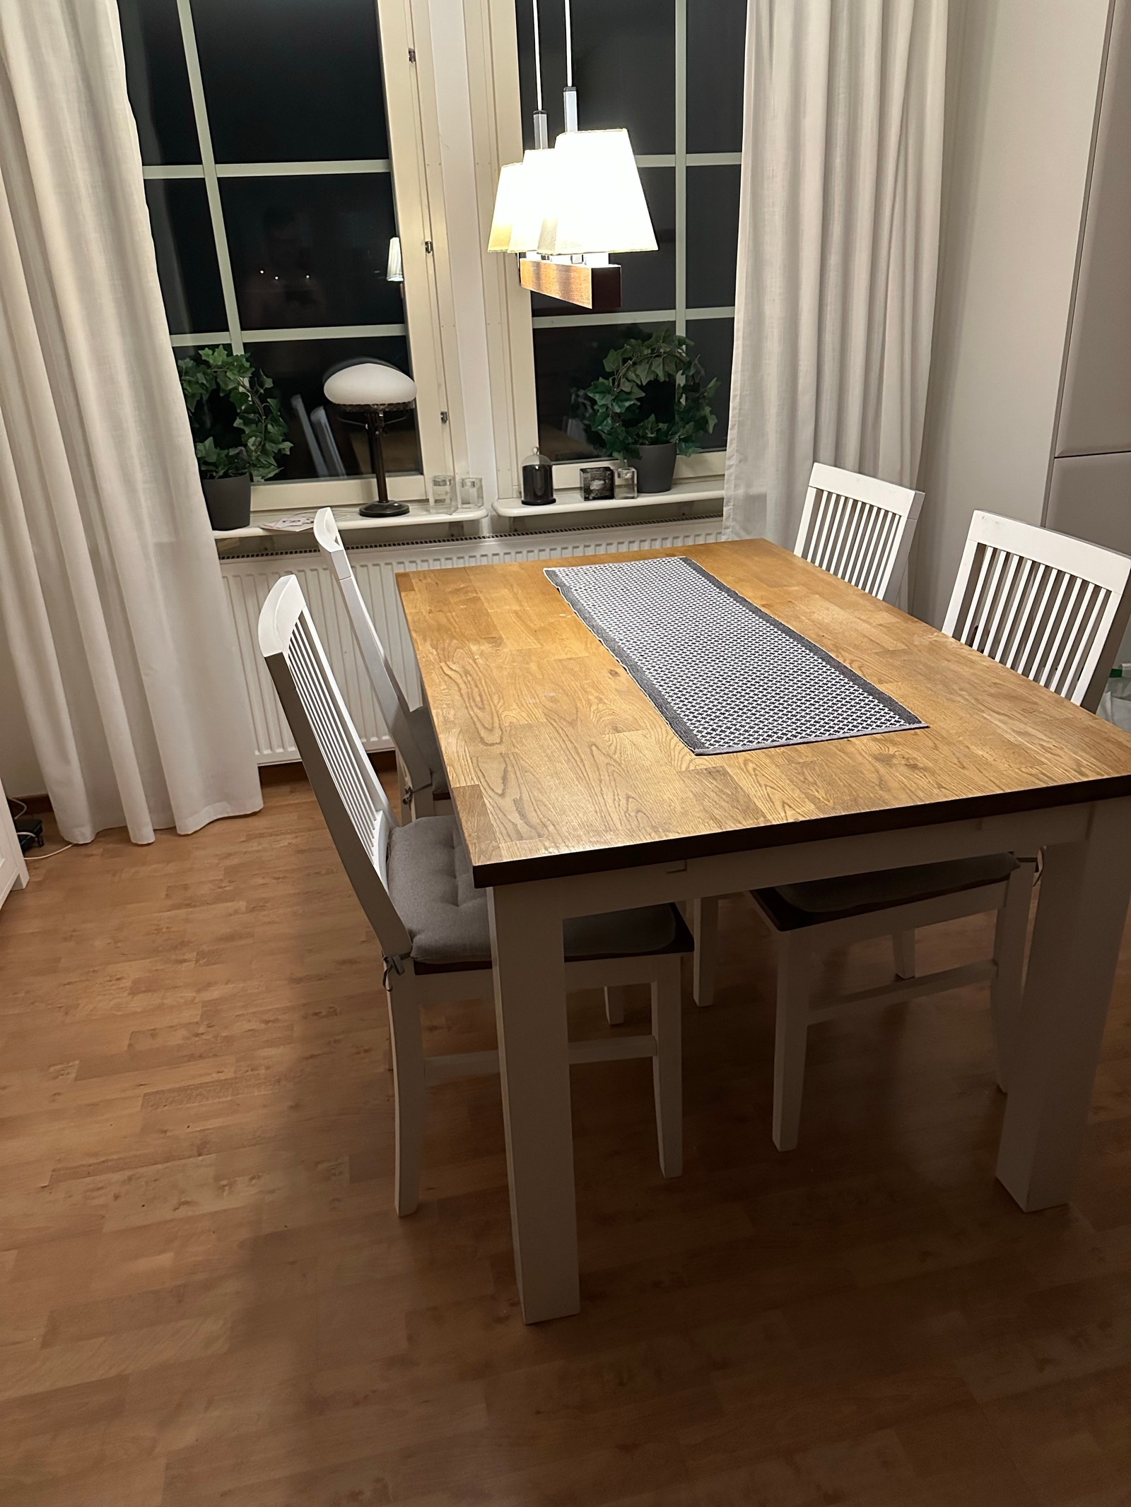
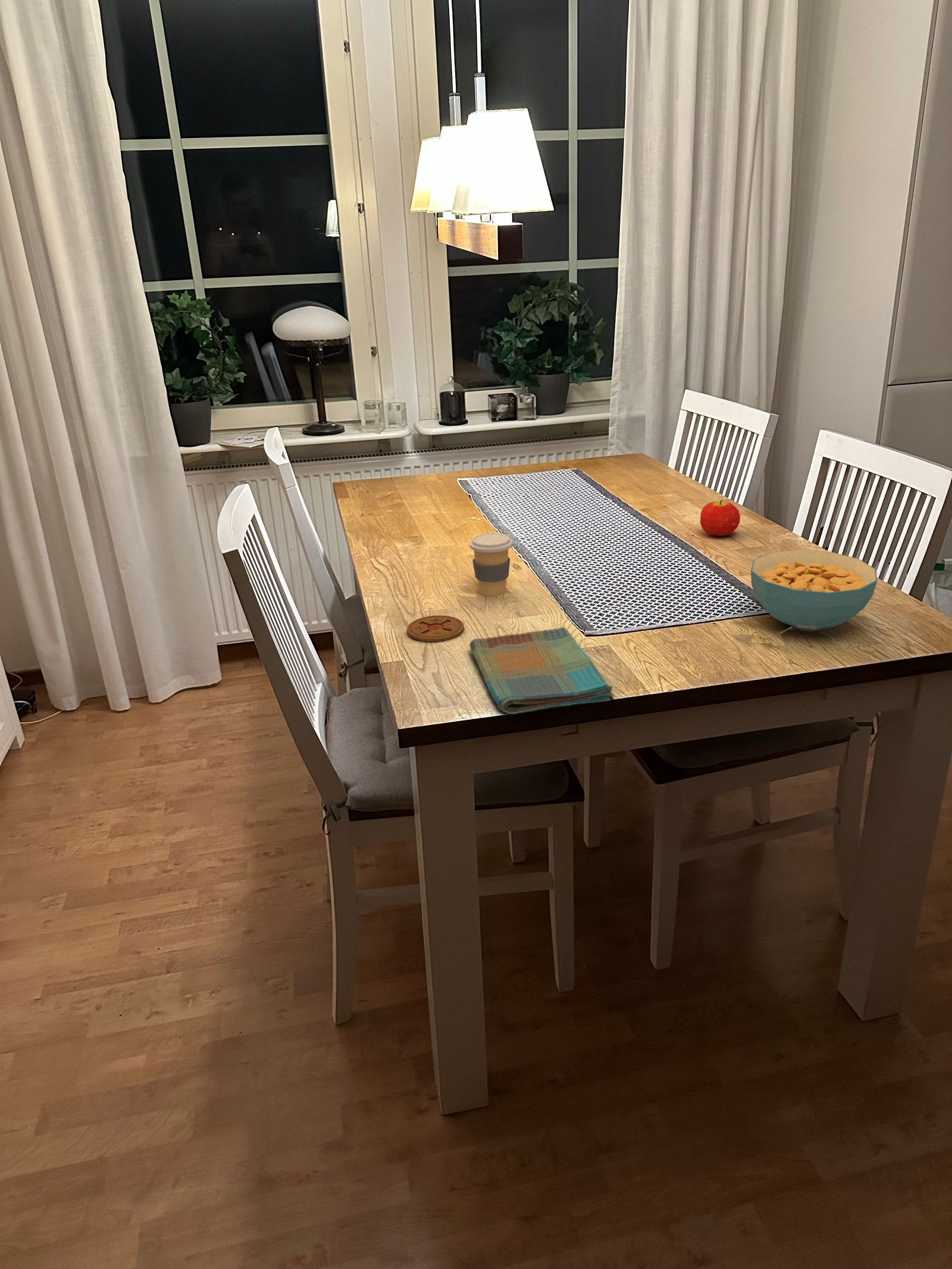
+ cereal bowl [750,549,878,632]
+ coaster [406,615,465,643]
+ fruit [700,499,741,537]
+ coffee cup [469,532,513,597]
+ dish towel [469,626,615,715]
